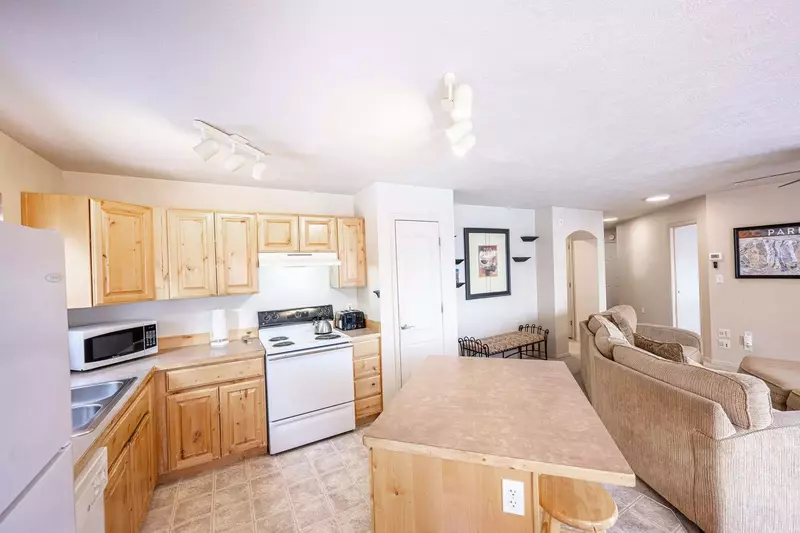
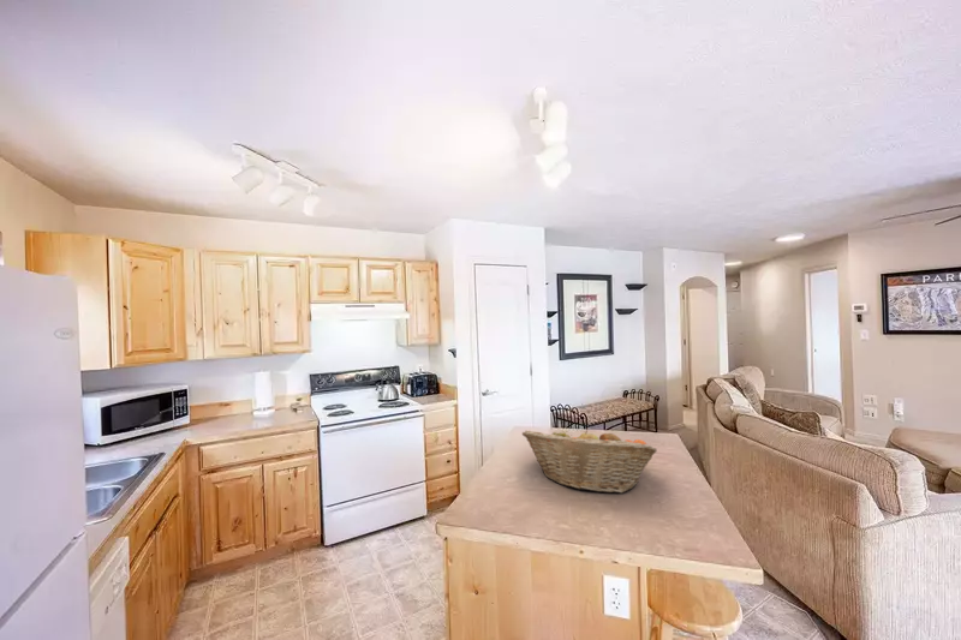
+ fruit basket [521,429,658,494]
